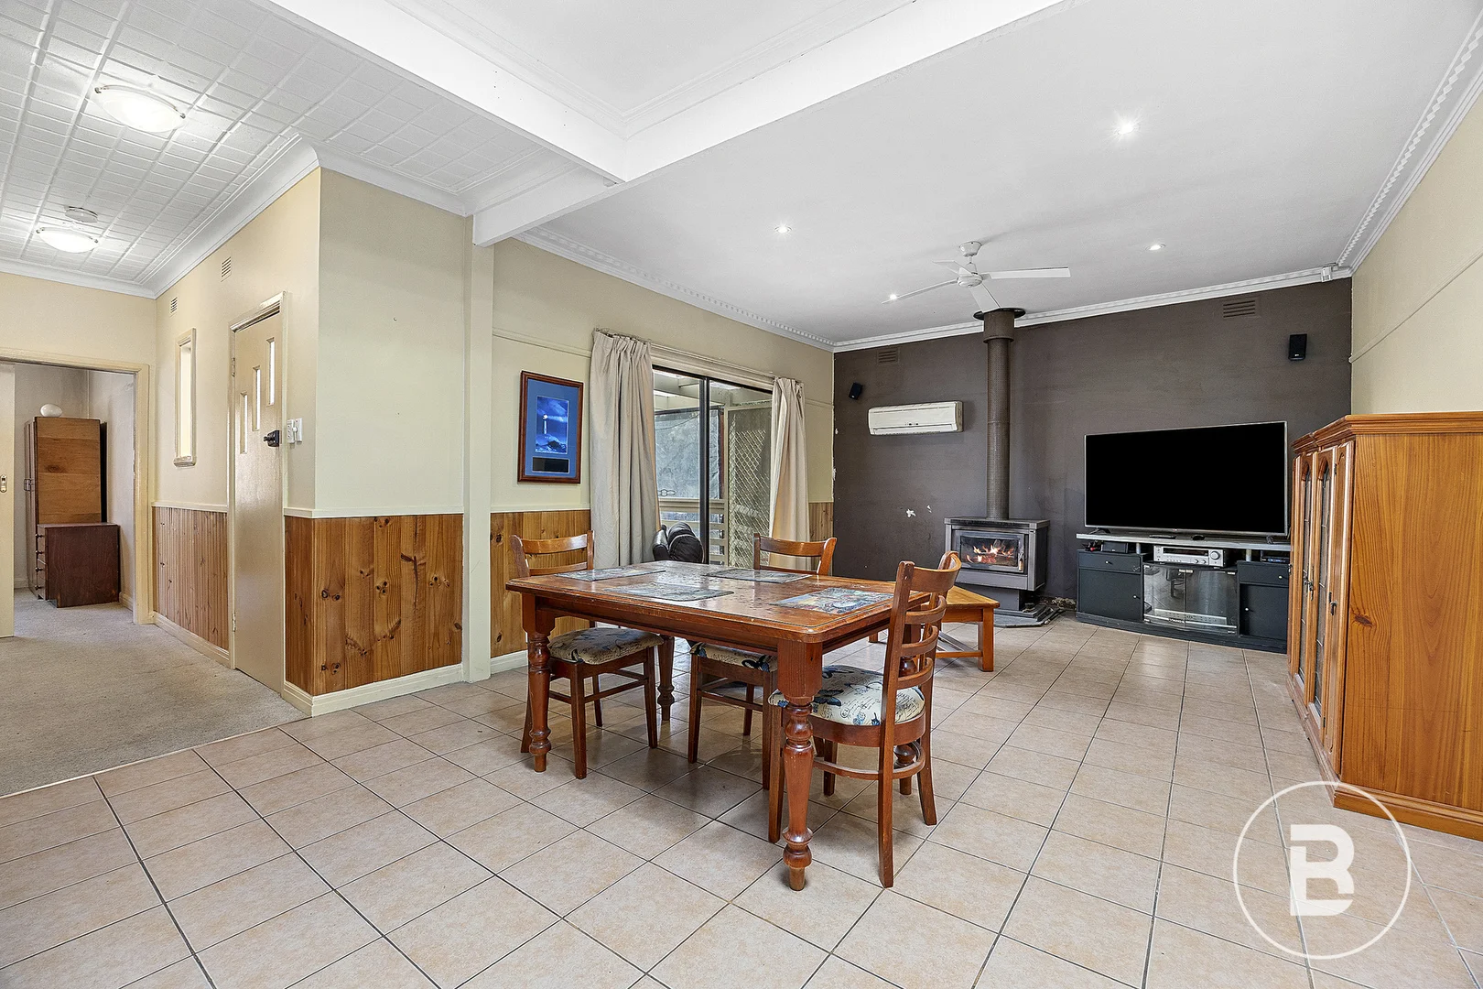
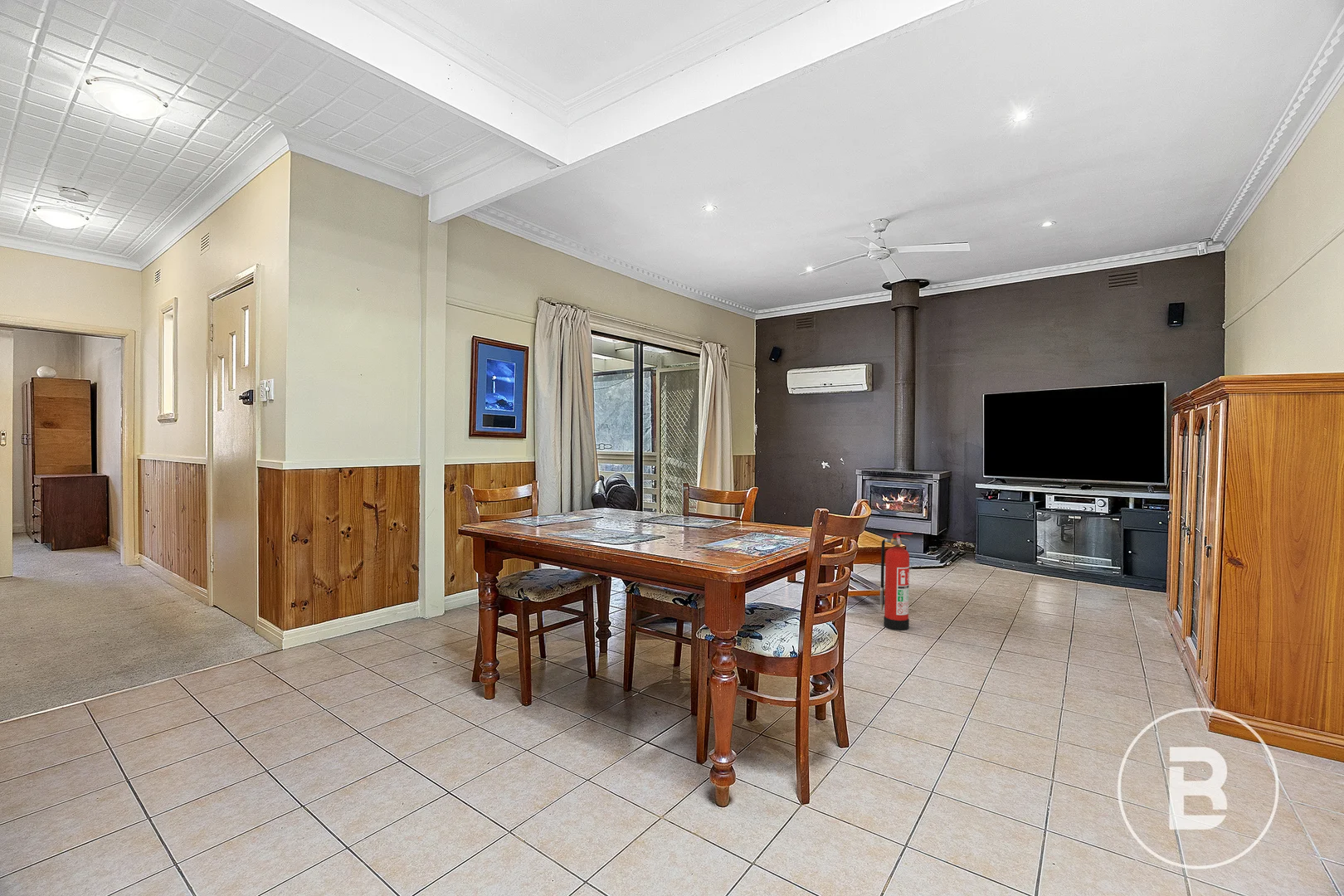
+ fire extinguisher [879,532,913,631]
